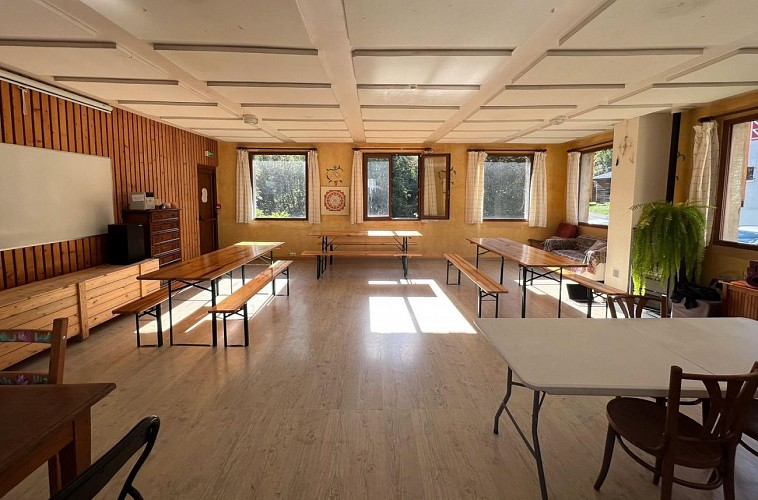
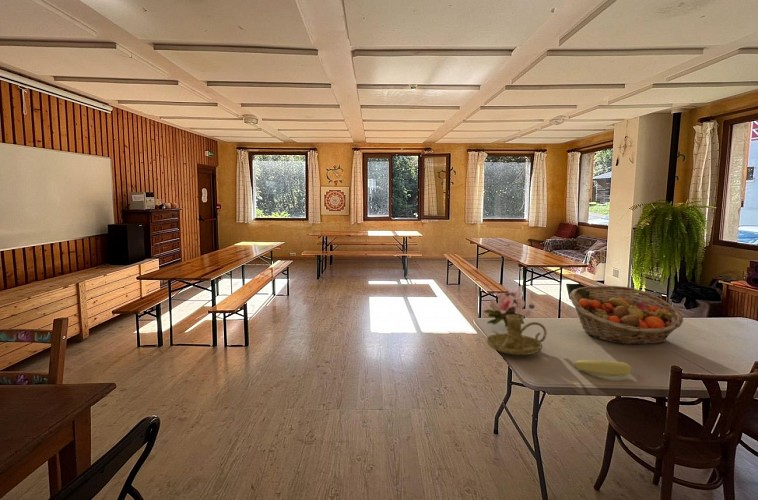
+ candle holder [486,315,548,356]
+ fruit basket [569,285,684,345]
+ flower [482,291,535,329]
+ banana [573,359,633,377]
